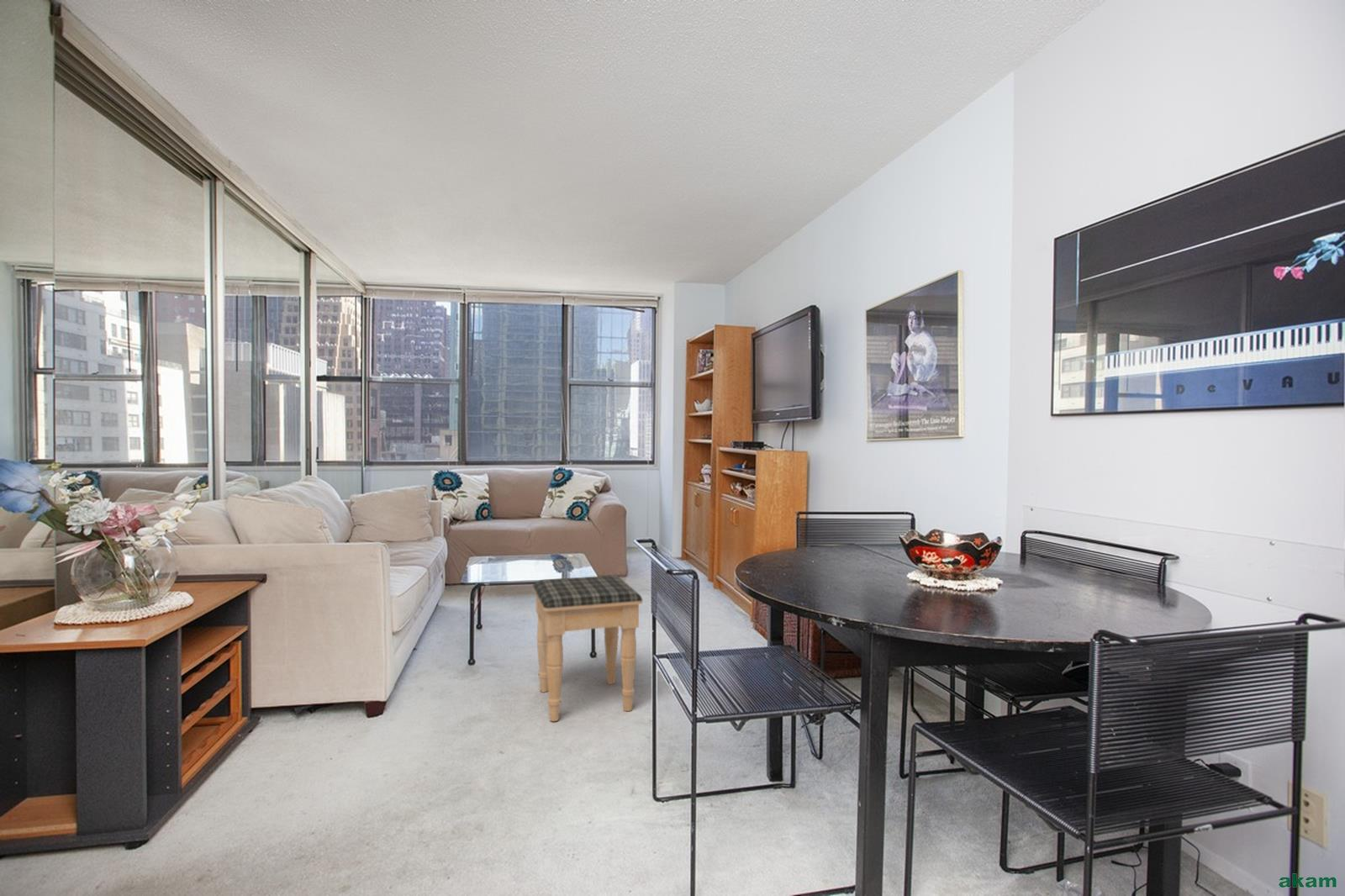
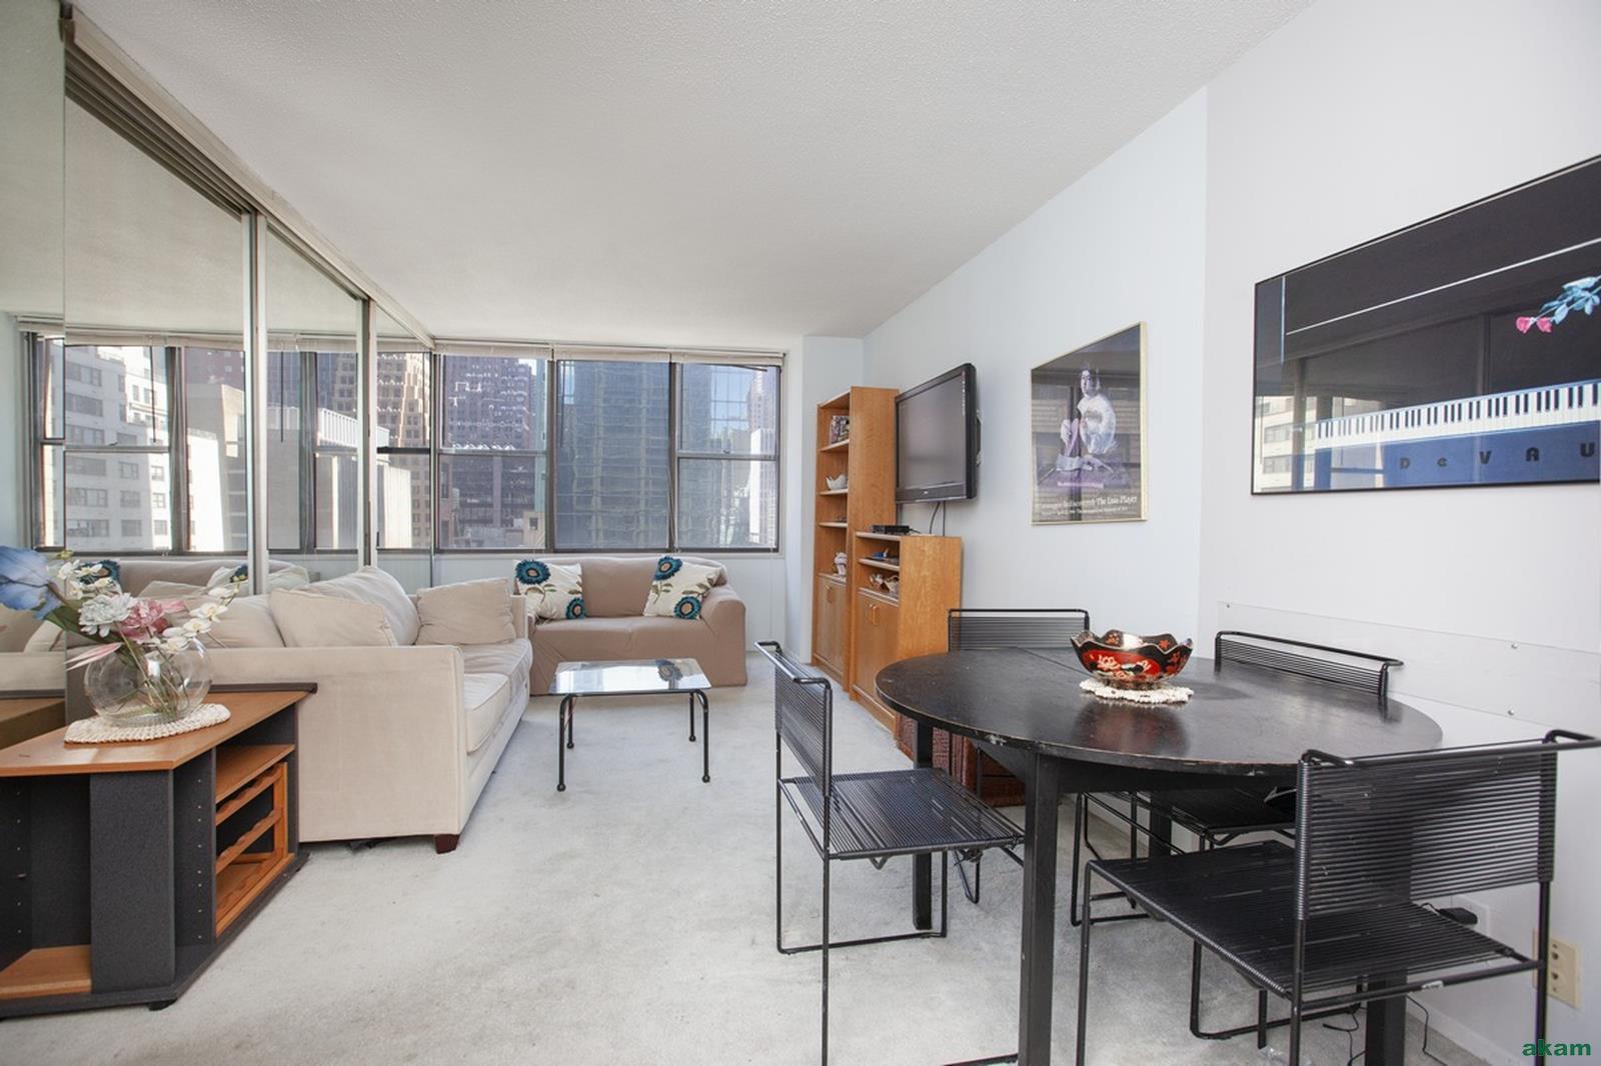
- footstool [532,574,643,722]
